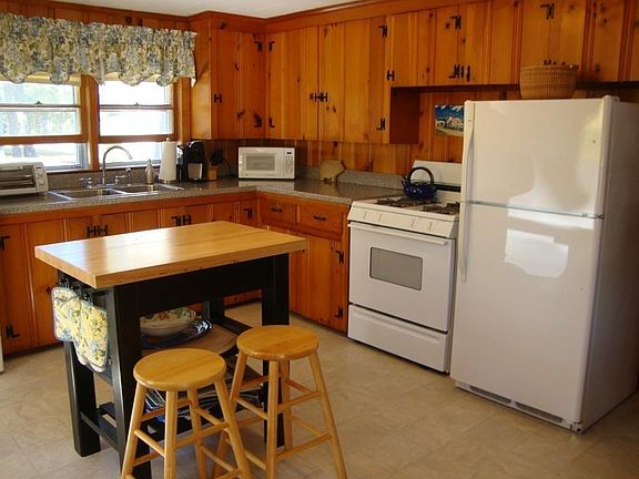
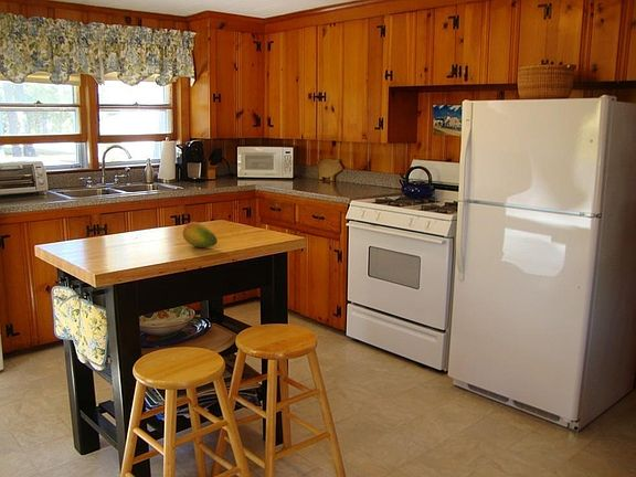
+ fruit [182,221,219,248]
